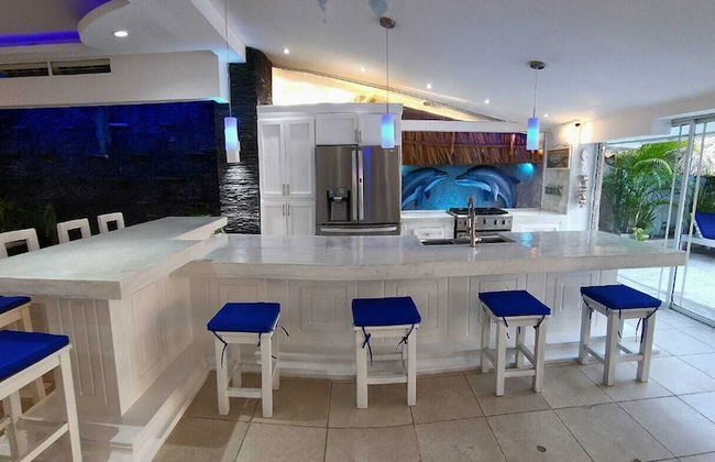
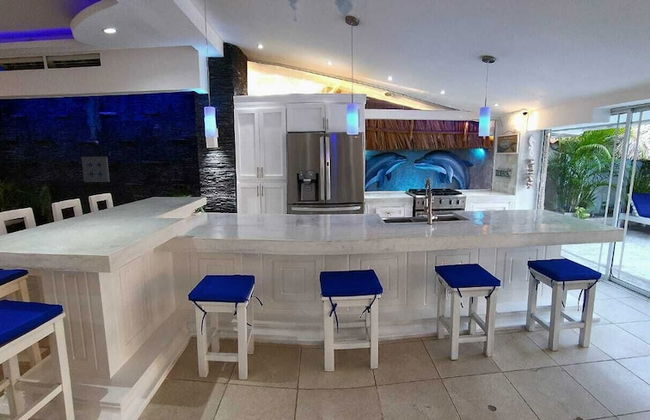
+ wall art [81,156,111,183]
